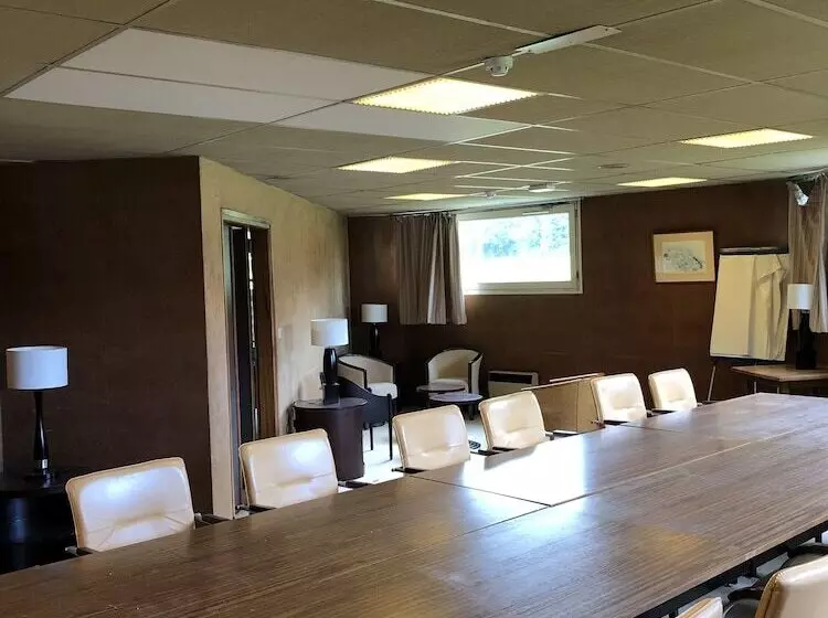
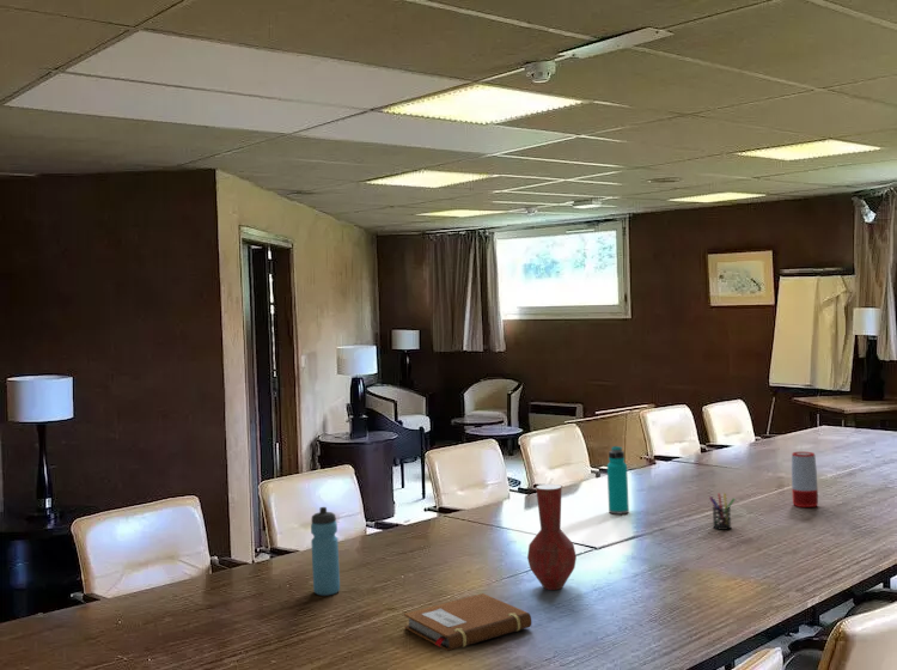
+ water bottle [310,506,341,597]
+ pen holder [708,492,737,531]
+ water bottle [606,445,630,516]
+ speaker [791,451,819,508]
+ vase [526,483,578,591]
+ notebook [403,592,532,652]
